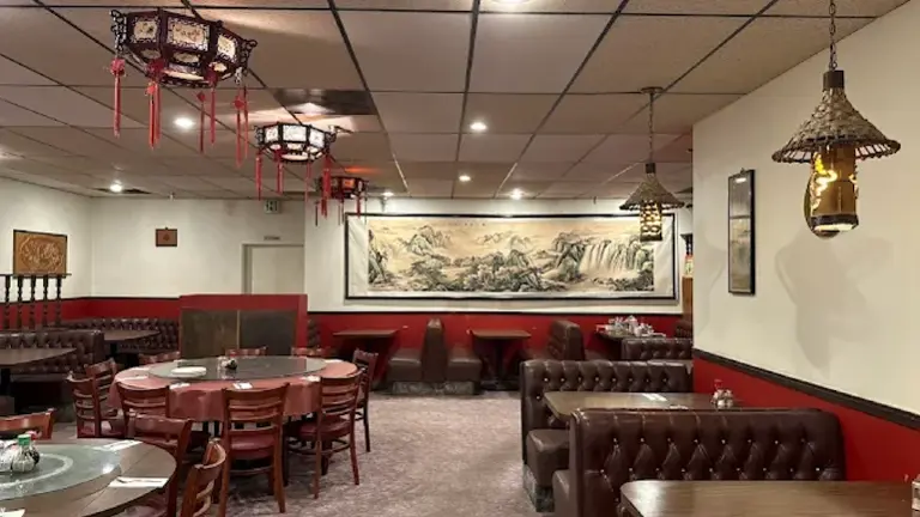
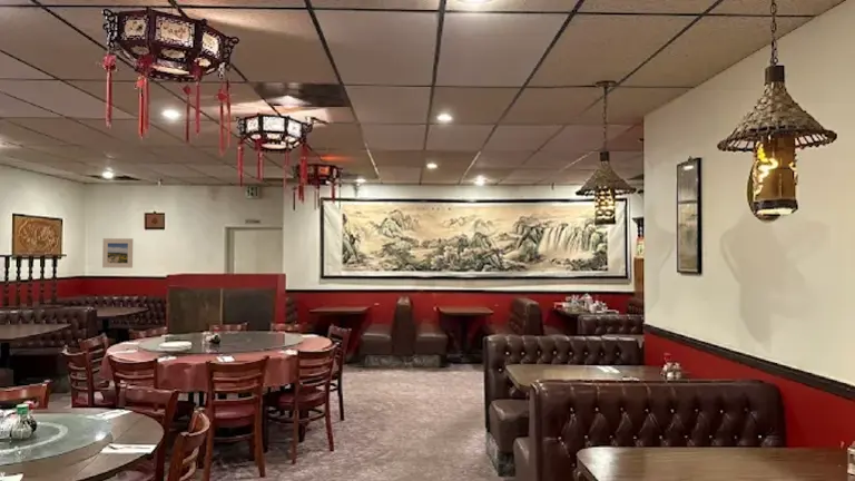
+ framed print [101,237,134,269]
